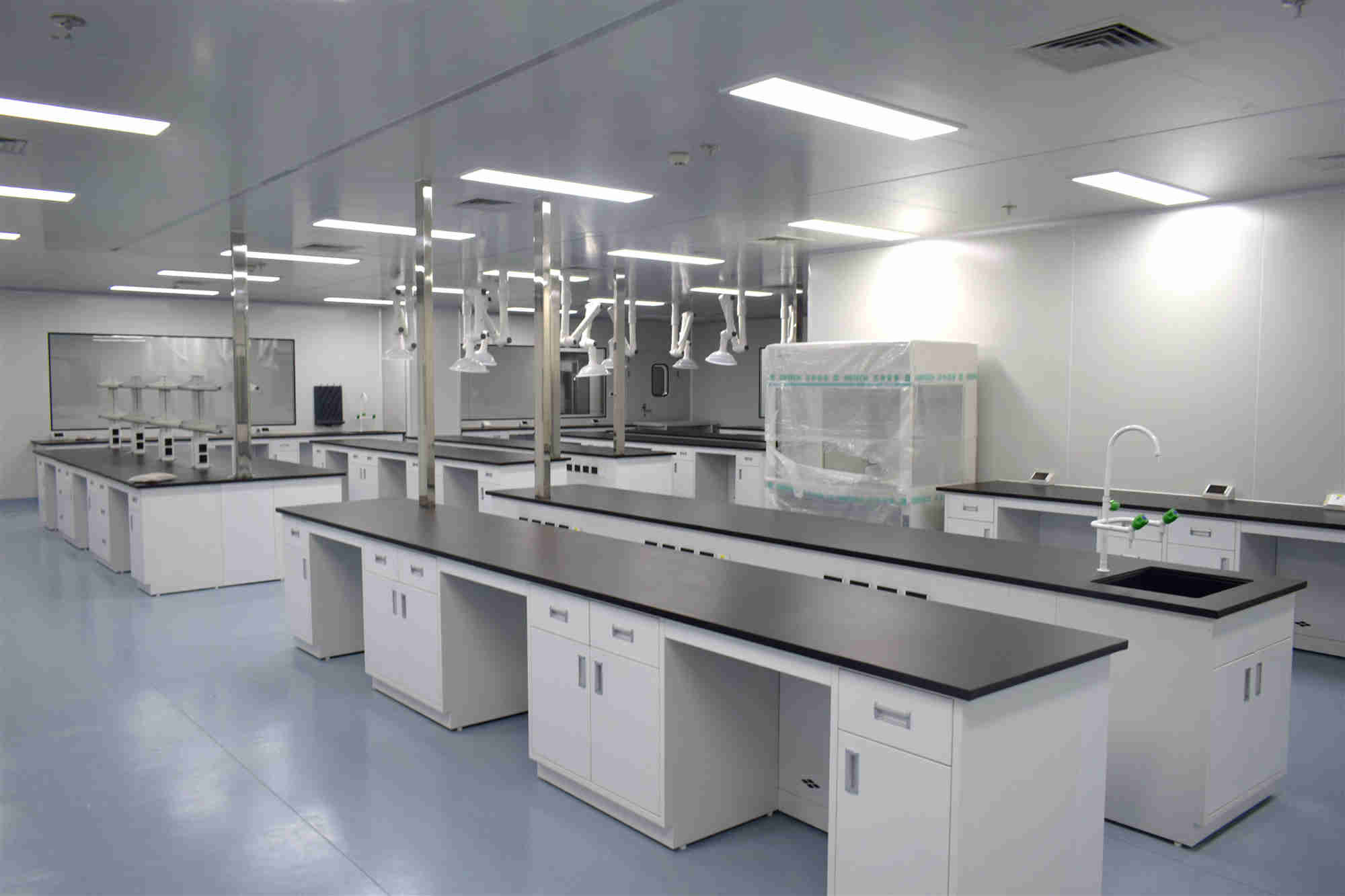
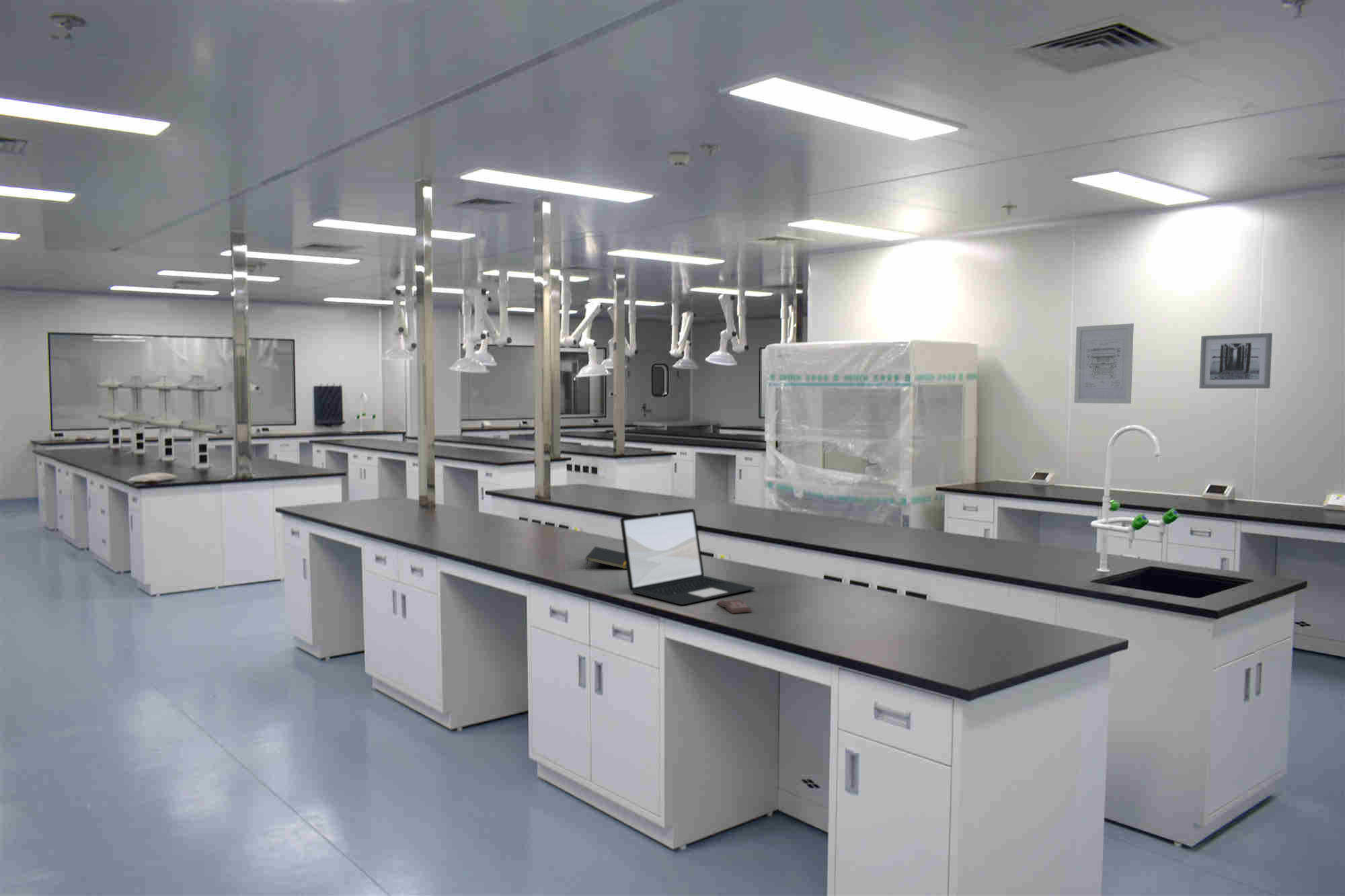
+ book [716,598,753,614]
+ laptop [619,508,755,606]
+ notepad [585,546,627,570]
+ wall art [1198,332,1273,389]
+ wall art [1073,323,1135,404]
